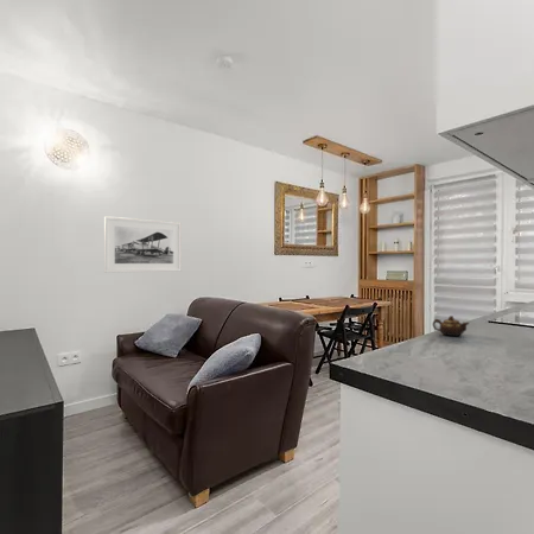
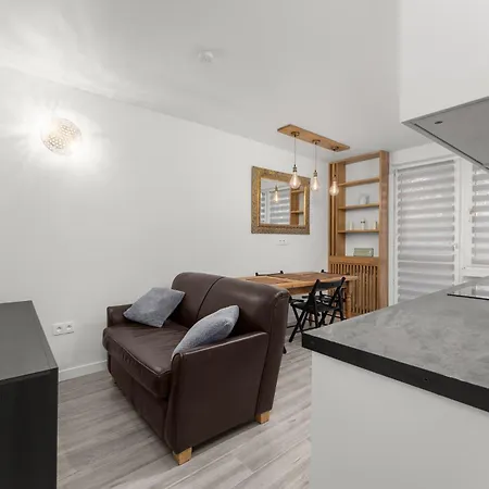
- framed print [103,215,183,274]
- teapot [432,314,470,337]
